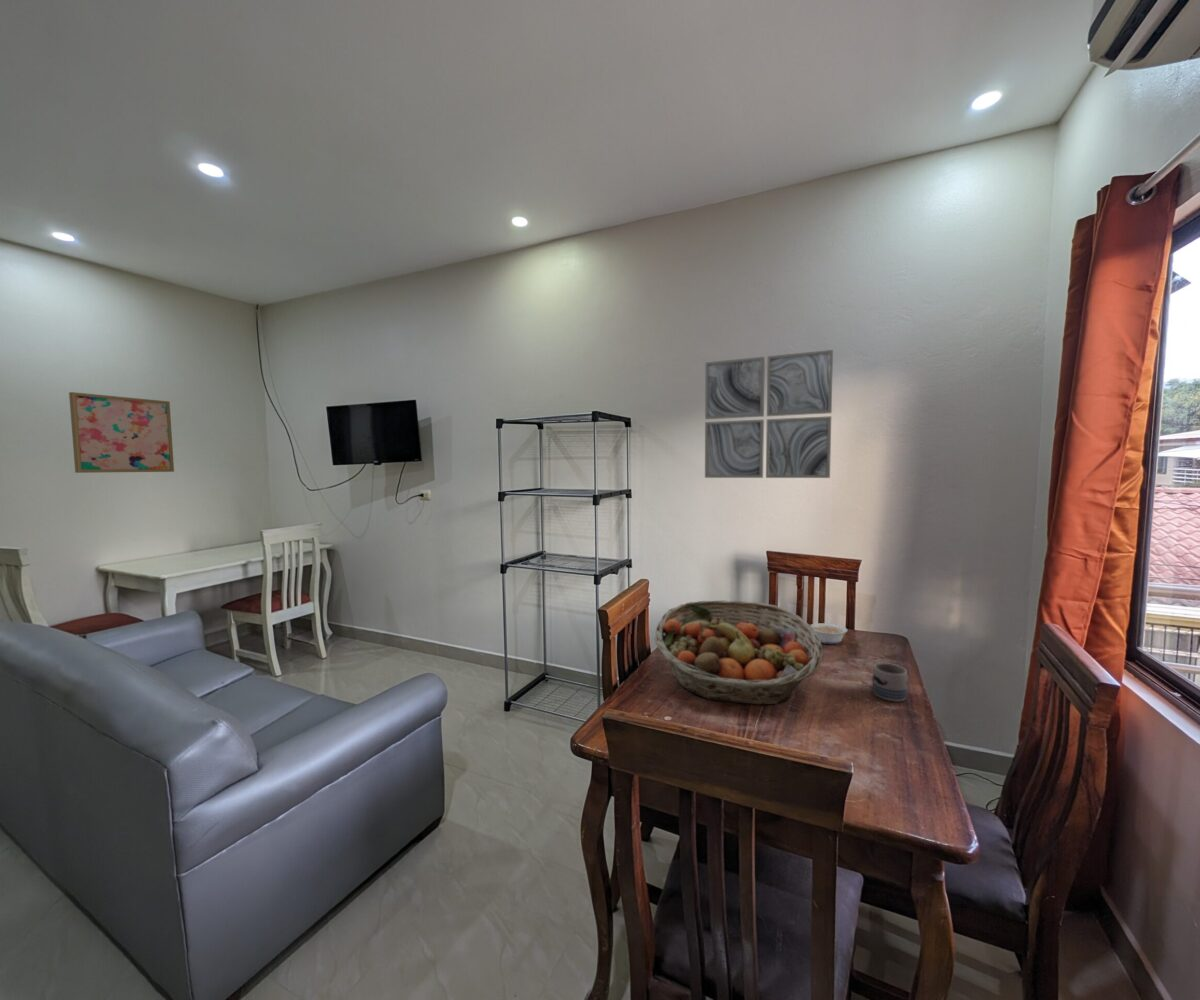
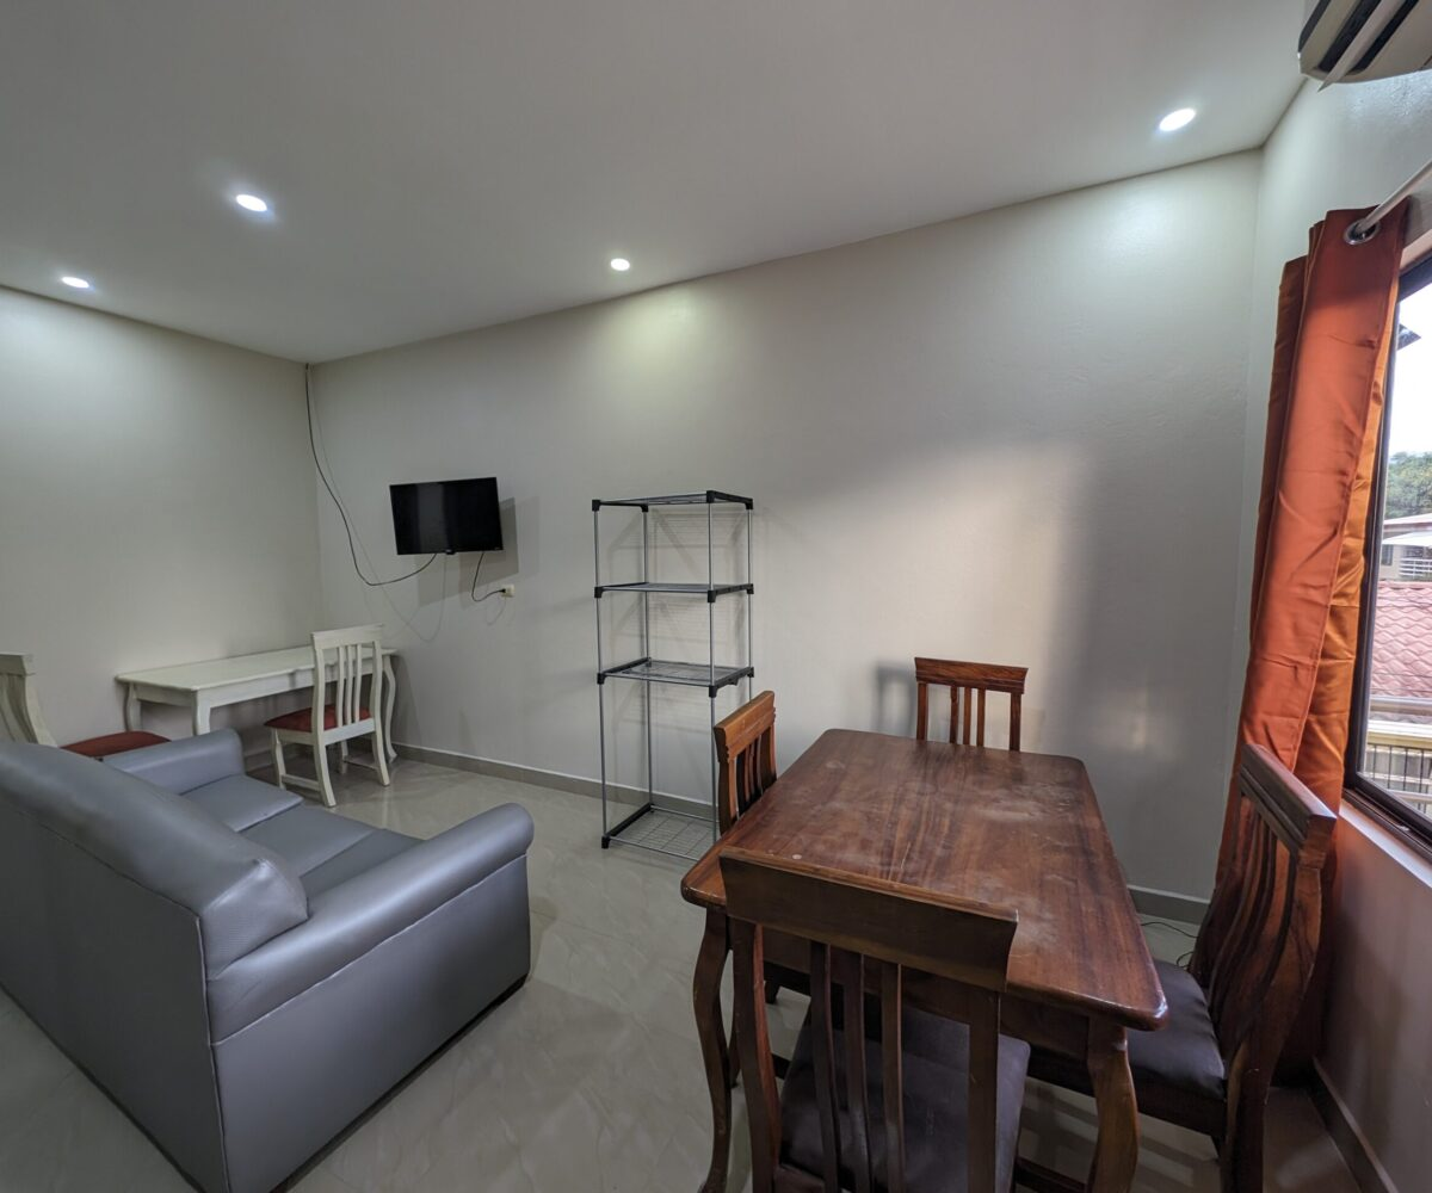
- wall art [68,391,175,474]
- mug [872,662,909,702]
- legume [809,622,848,645]
- fruit basket [654,599,824,706]
- wall art [704,349,834,479]
